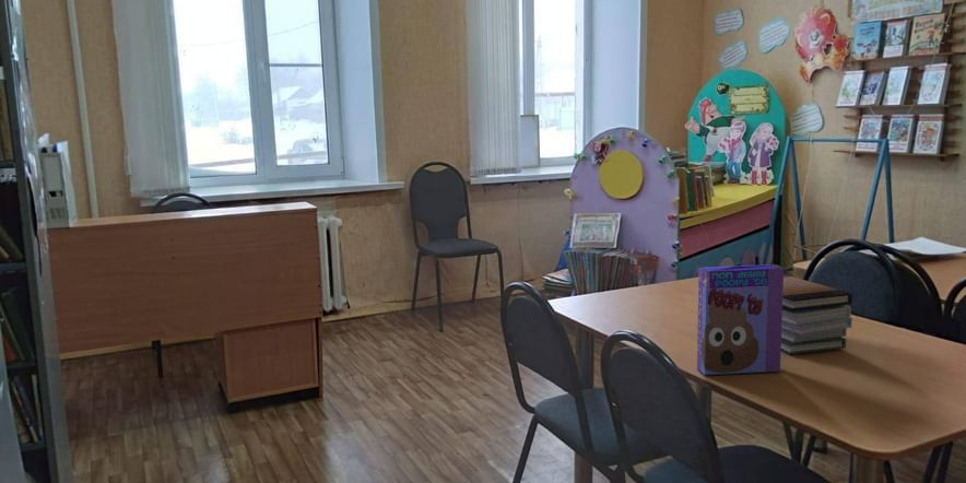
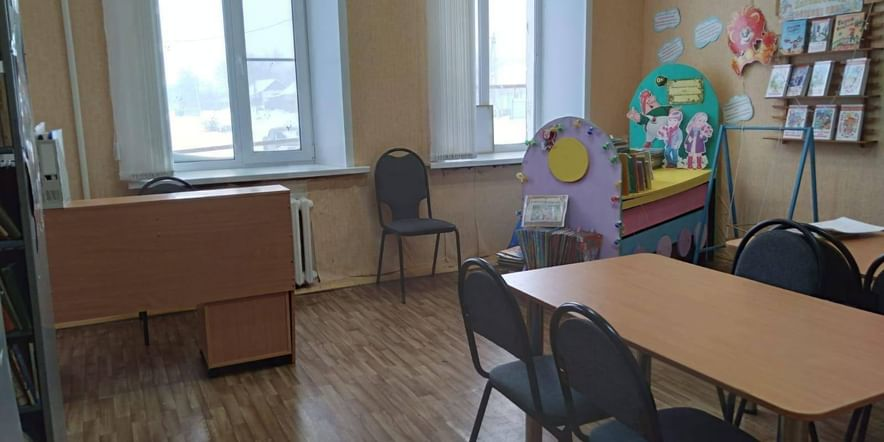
- book stack [781,273,853,355]
- cereal box [696,263,785,377]
